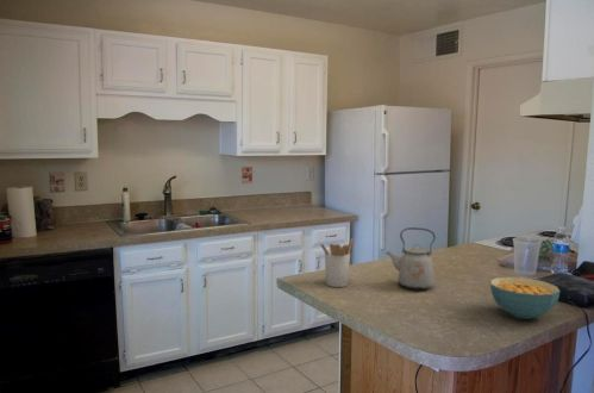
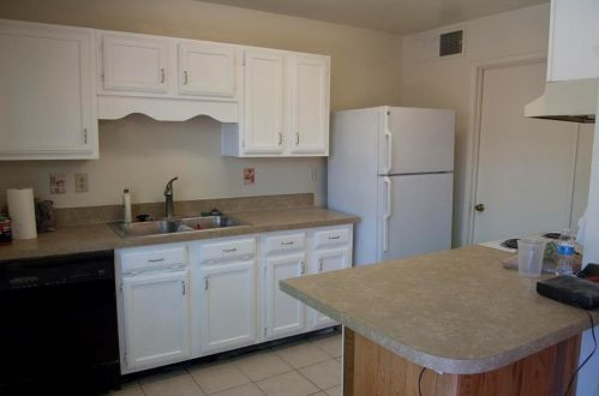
- cereal bowl [489,276,562,320]
- utensil holder [319,237,355,288]
- kettle [384,226,437,291]
